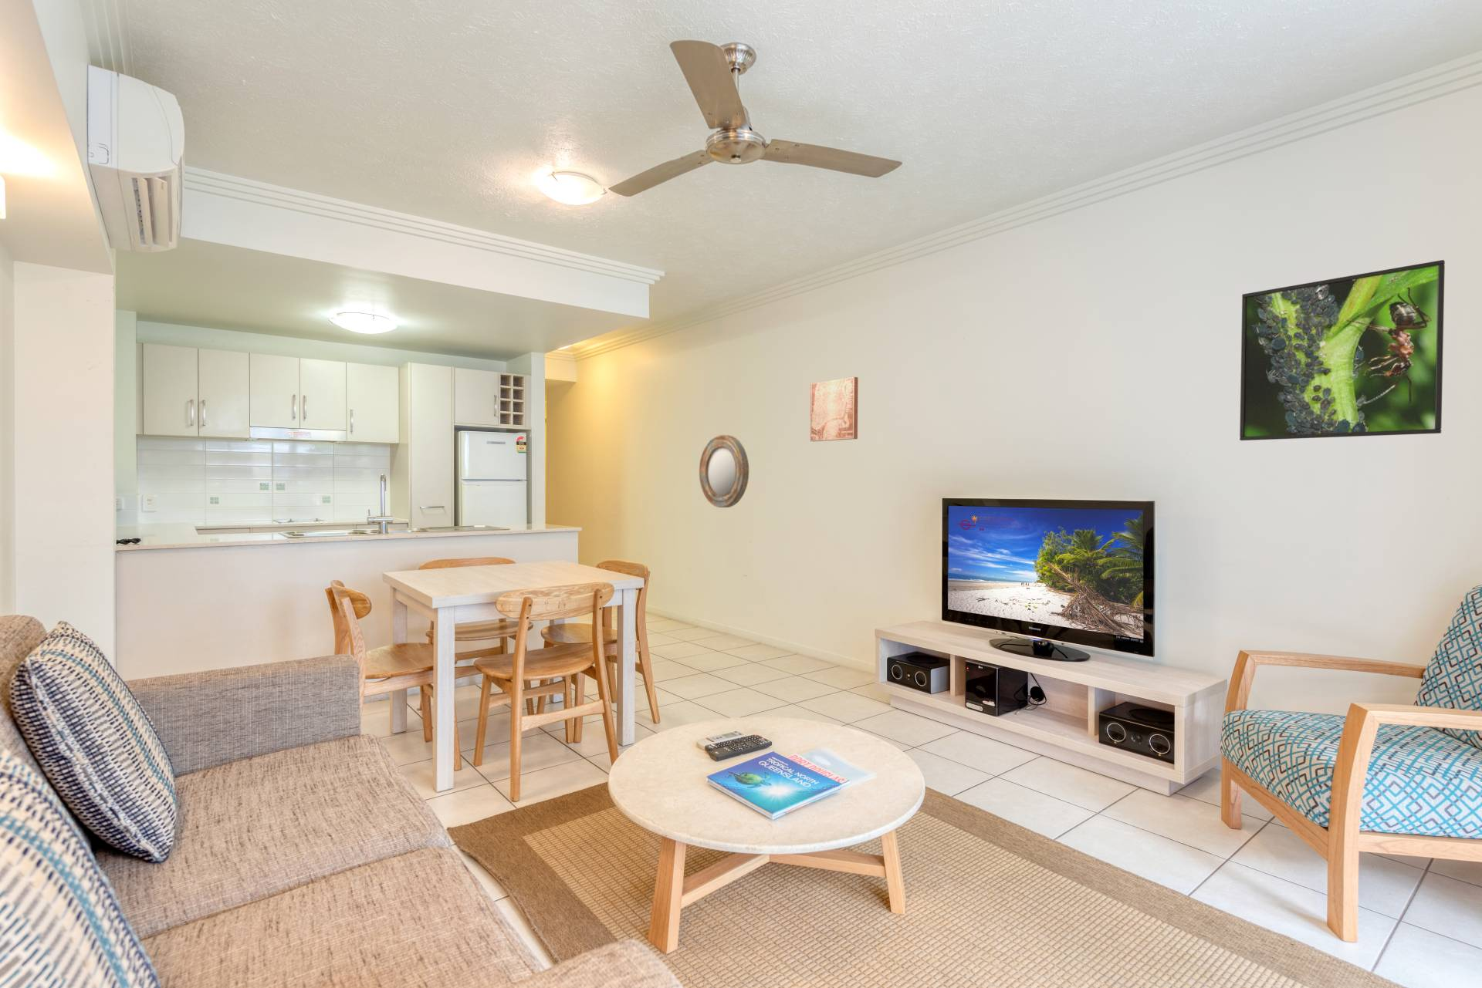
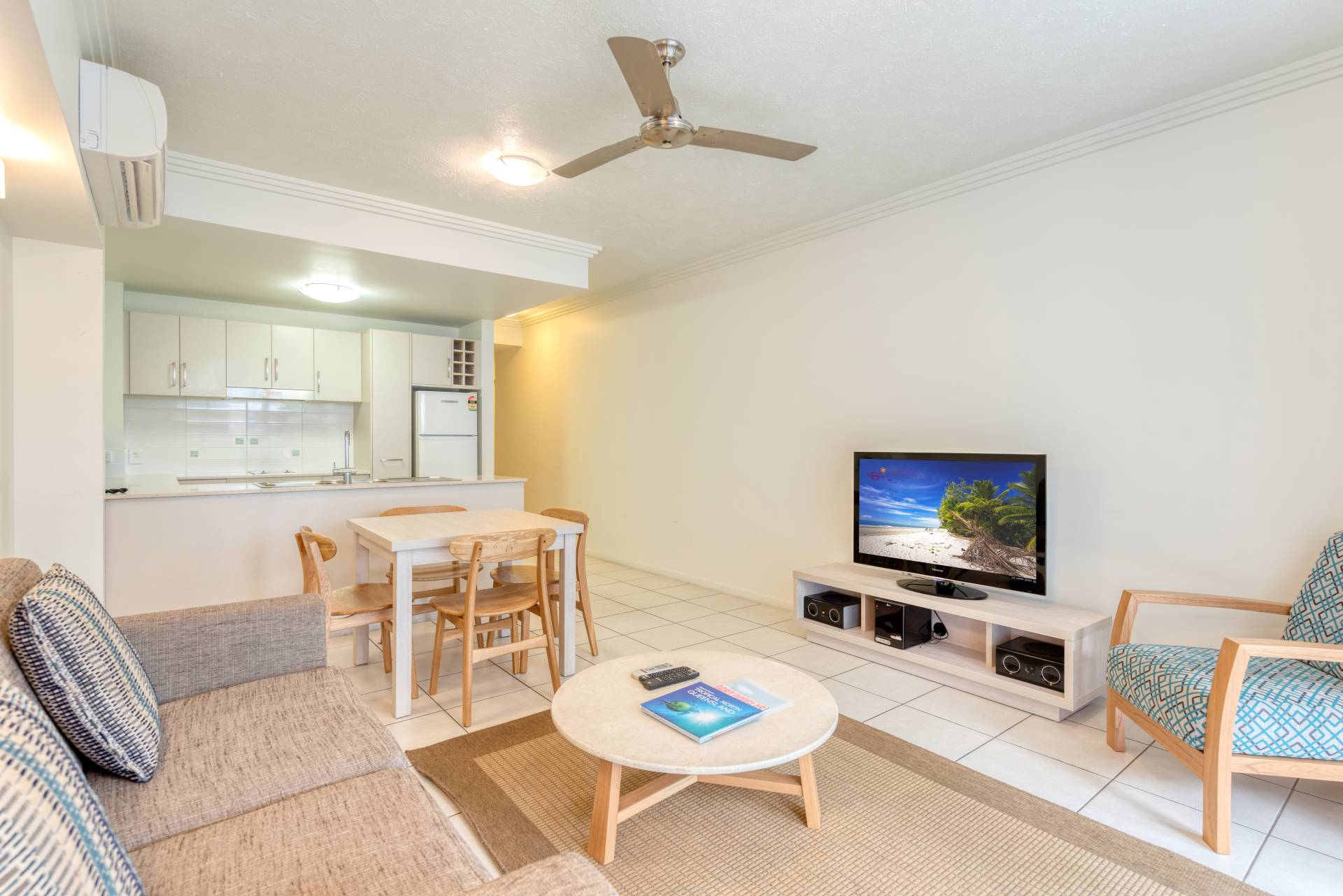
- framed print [1239,259,1446,441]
- home mirror [699,434,749,508]
- wall art [810,376,860,442]
